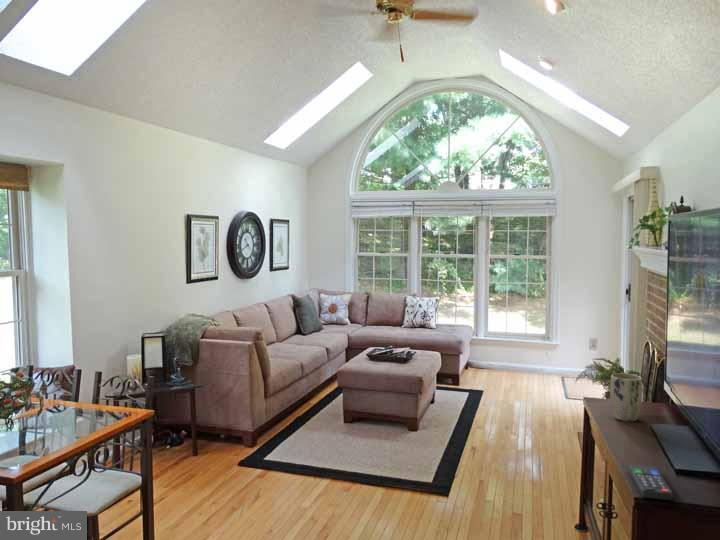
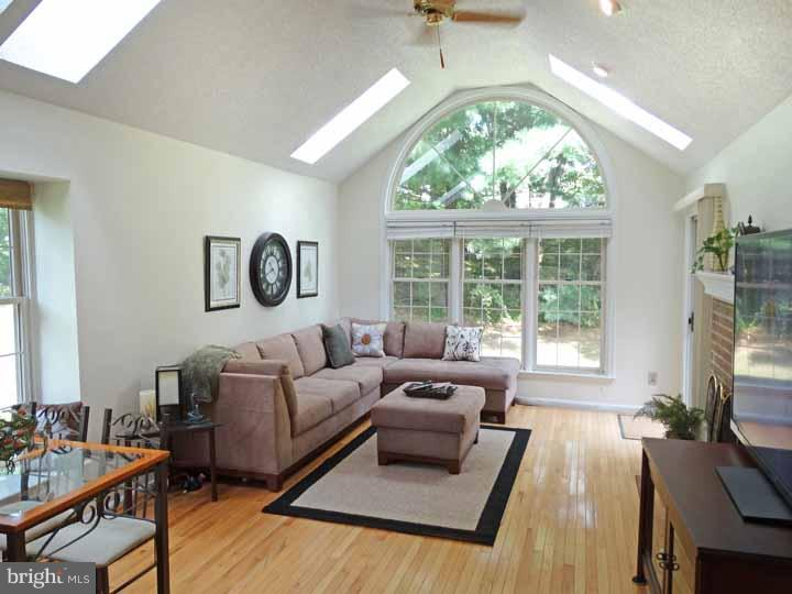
- remote control [628,464,673,501]
- plant pot [609,373,643,422]
